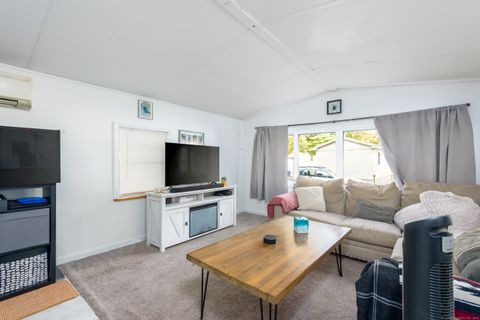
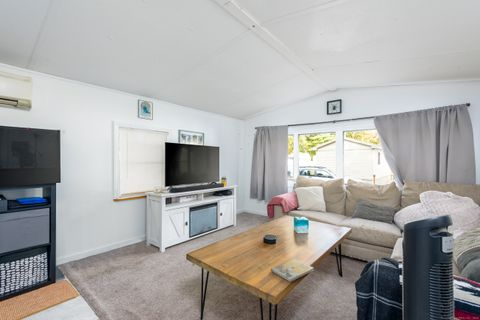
+ book [270,258,315,283]
